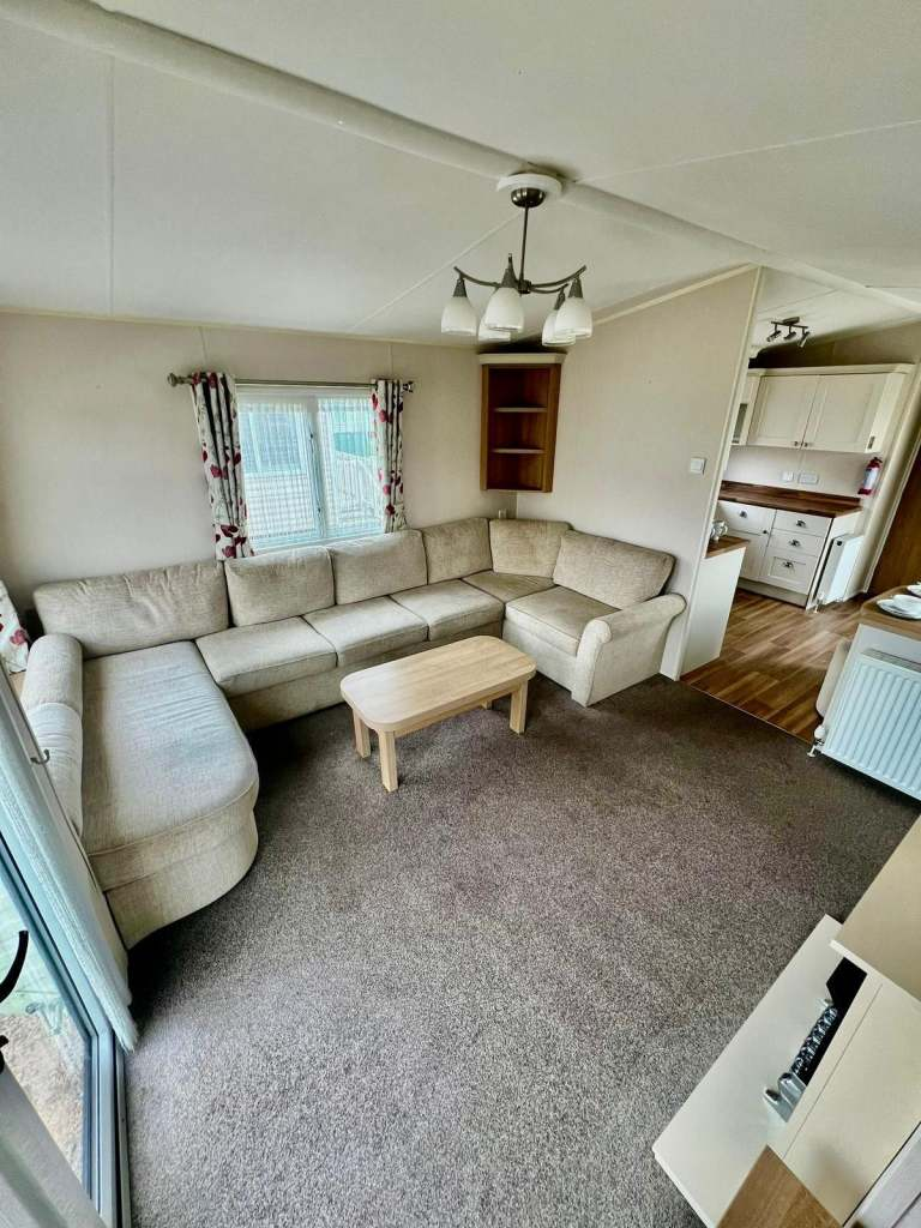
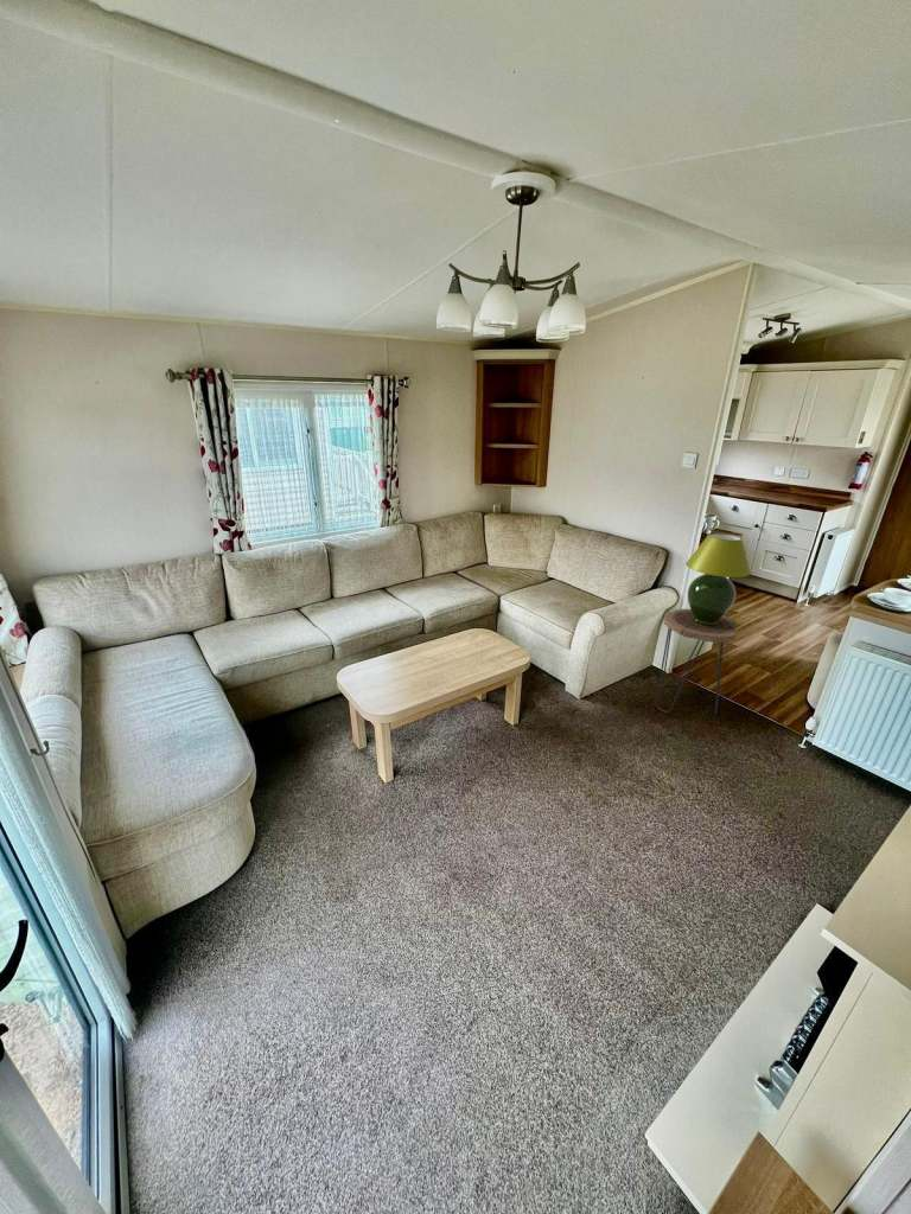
+ table lamp [684,531,752,626]
+ side table [655,608,738,715]
